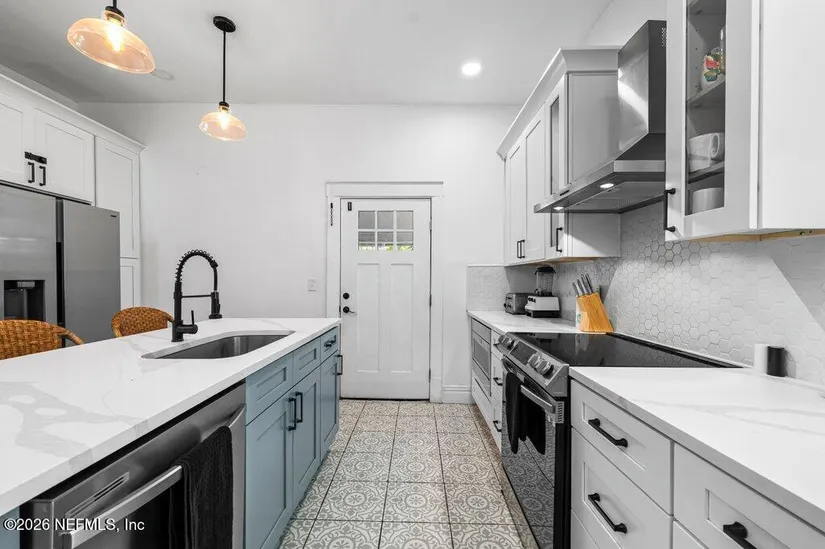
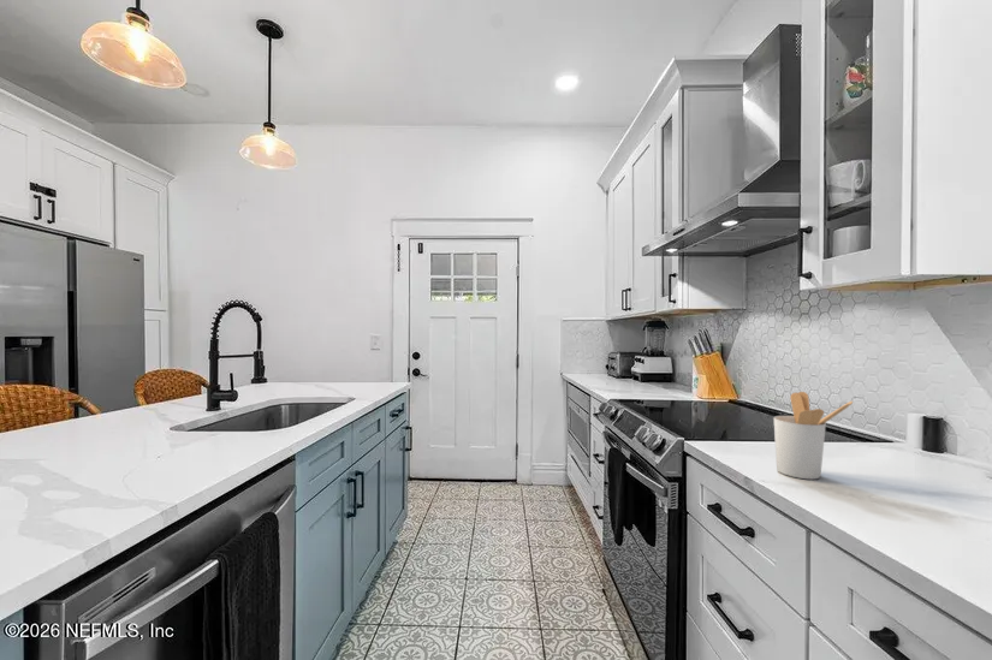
+ utensil holder [772,391,854,480]
